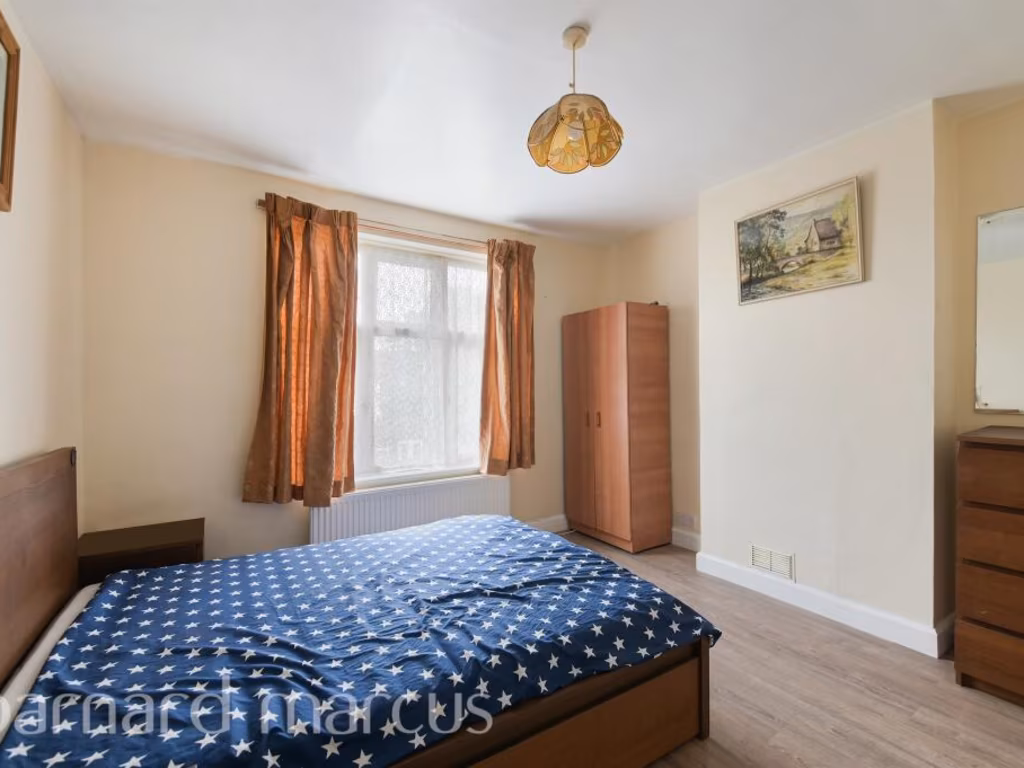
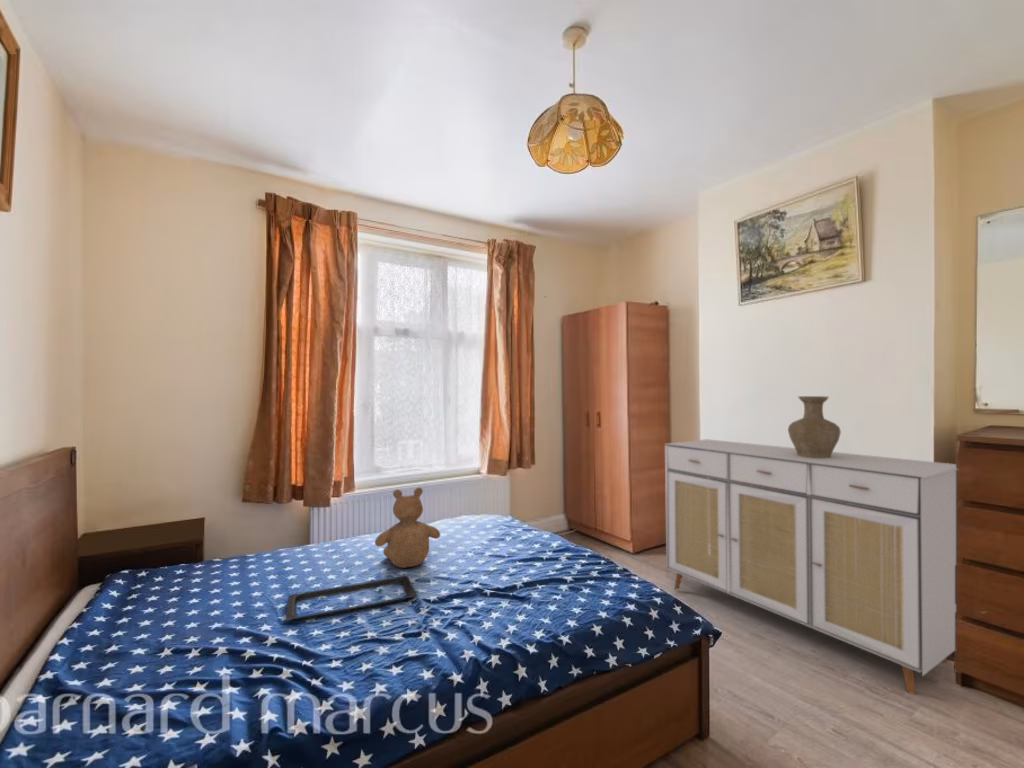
+ vase [787,395,842,458]
+ teddy bear [374,487,441,569]
+ sideboard [664,438,958,695]
+ serving tray [284,575,417,621]
